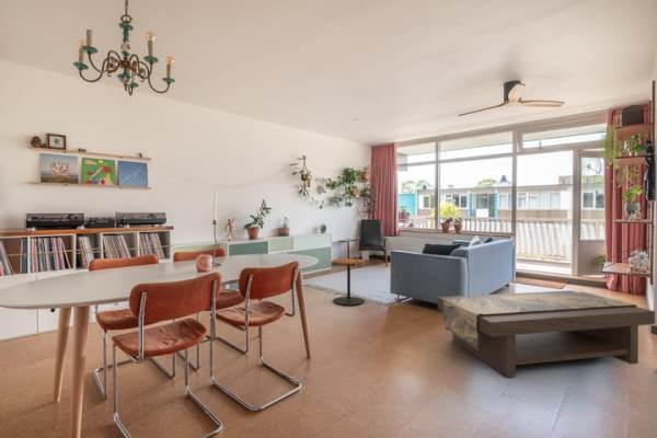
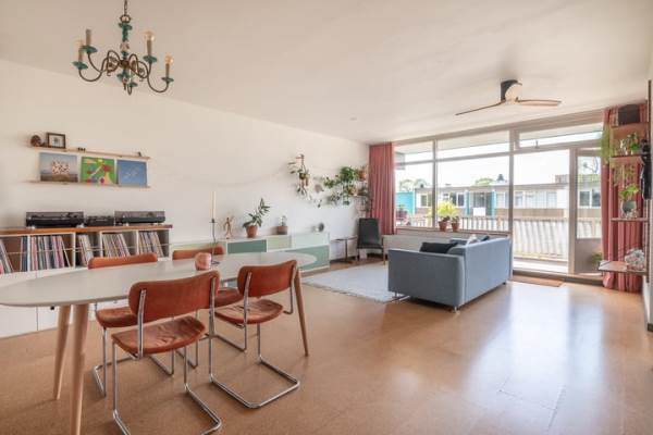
- coffee table [437,289,656,378]
- side table [332,257,366,307]
